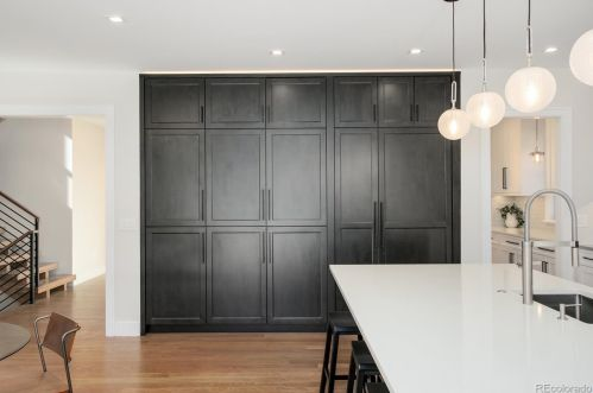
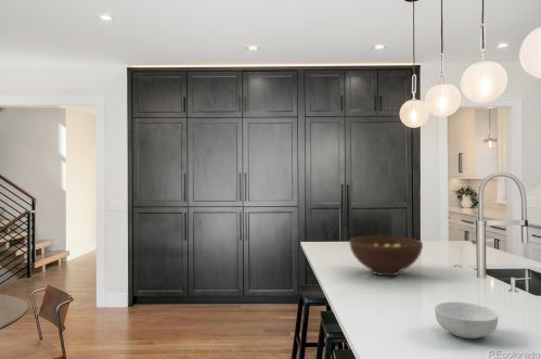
+ fruit bowl [348,234,424,277]
+ cereal bowl [434,300,499,339]
